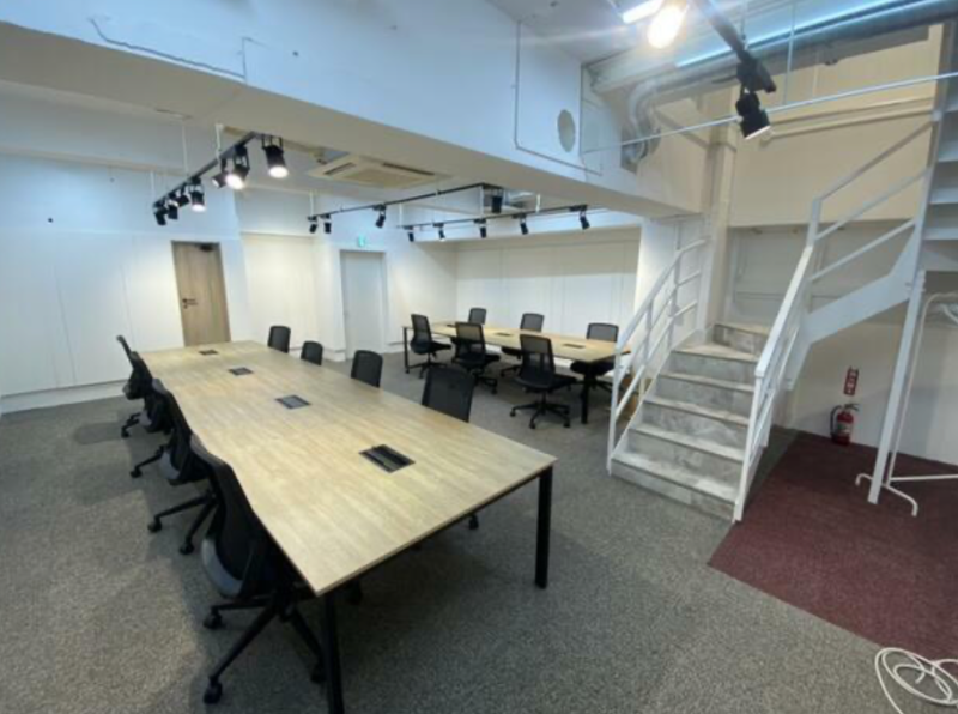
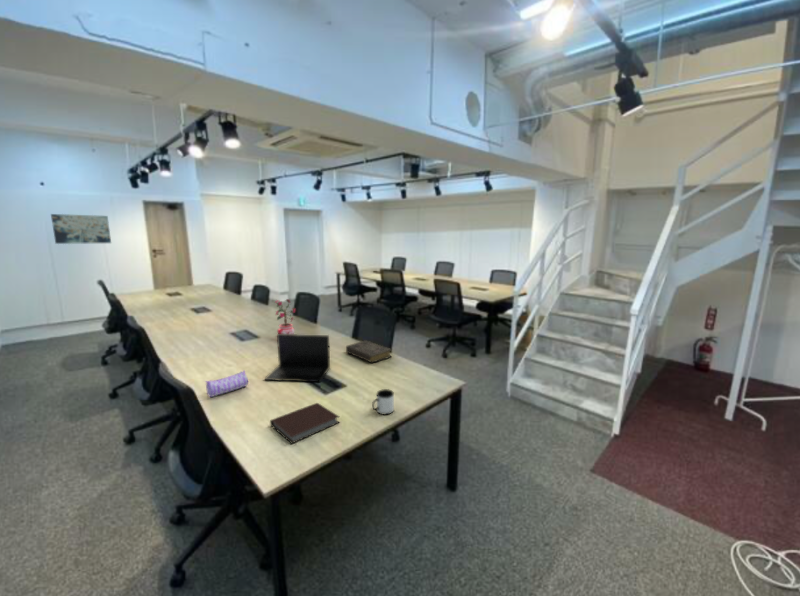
+ wall art [50,213,112,245]
+ pencil case [204,369,249,398]
+ book [345,339,393,364]
+ mug [371,388,395,416]
+ potted plant [274,298,297,334]
+ notebook [269,402,341,445]
+ laptop [263,333,331,383]
